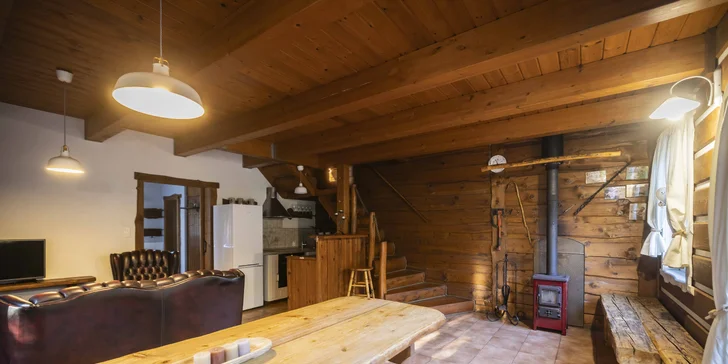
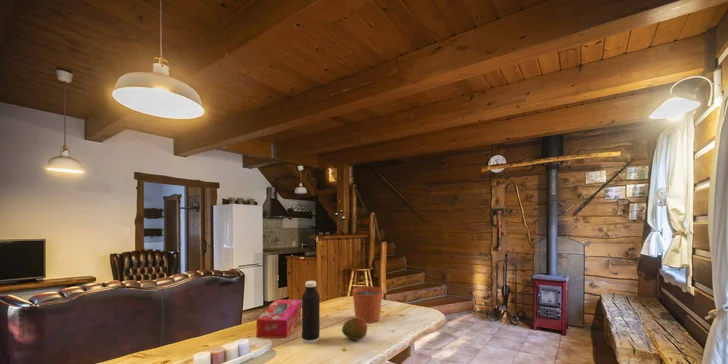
+ fruit [341,317,368,341]
+ plant pot [351,275,384,324]
+ water bottle [301,280,321,345]
+ tissue box [256,298,302,339]
